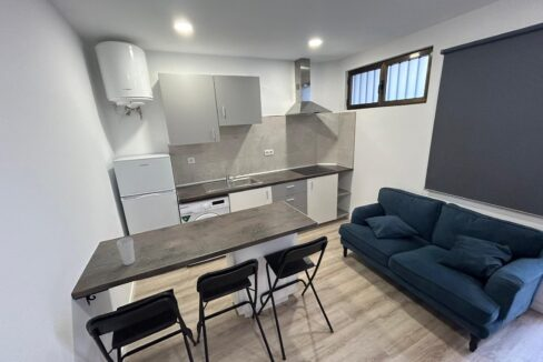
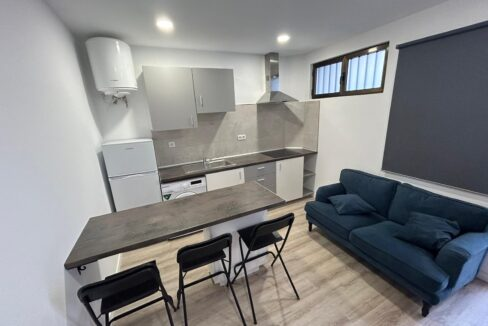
- cup [116,237,136,267]
